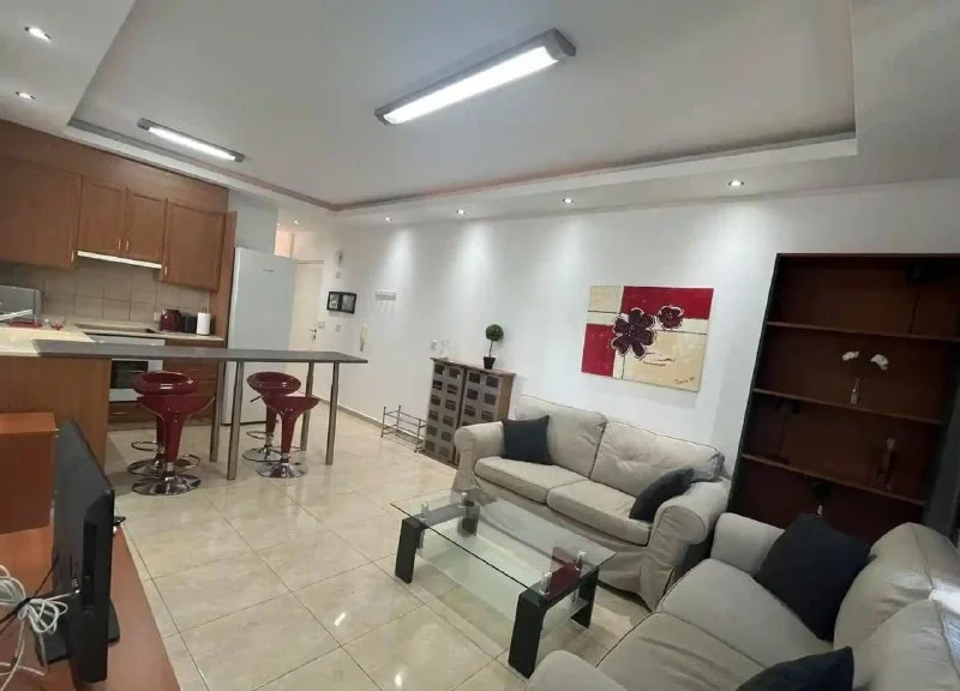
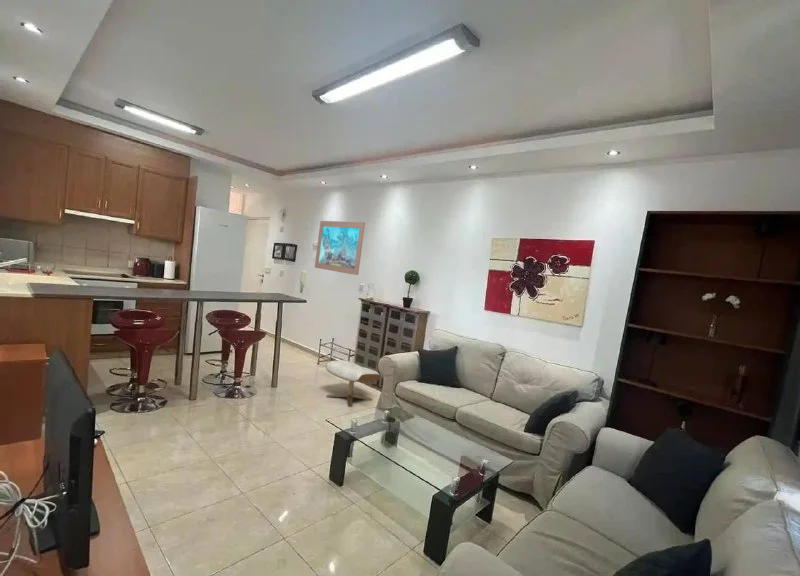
+ wall art [314,220,366,276]
+ ottoman [325,359,381,408]
